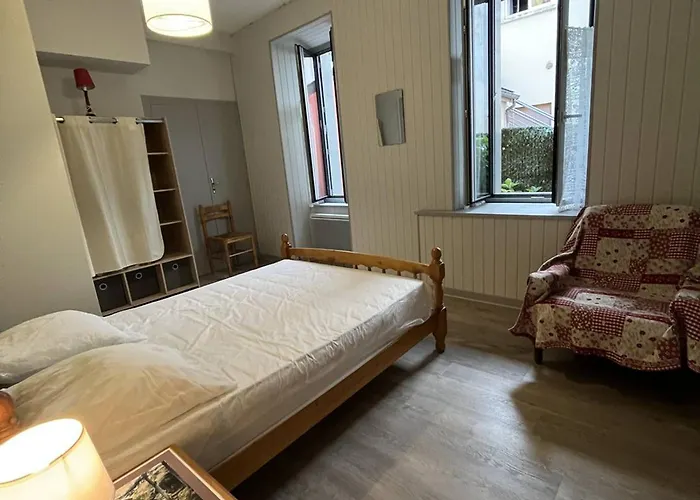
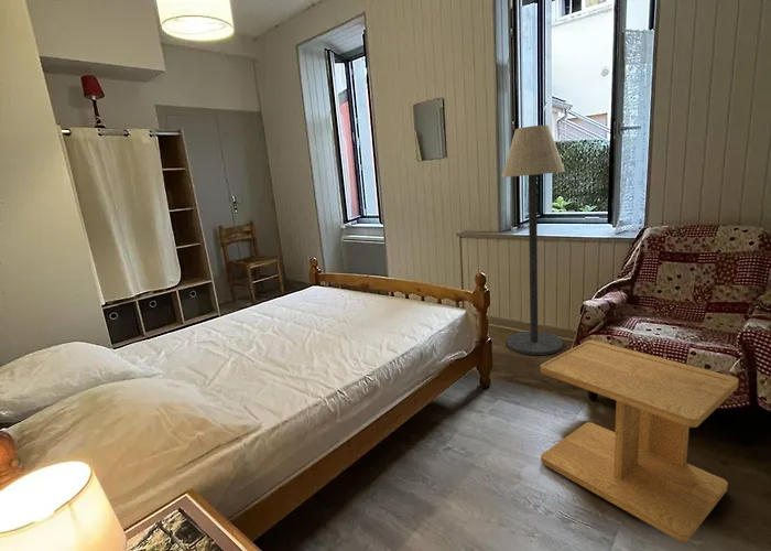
+ side table [540,339,740,543]
+ floor lamp [500,125,566,356]
